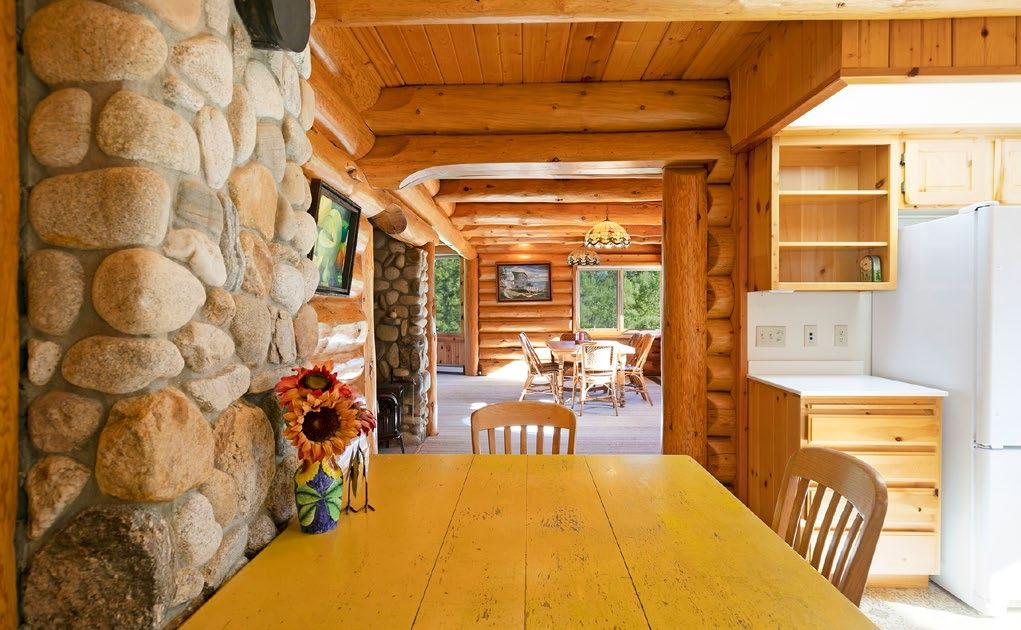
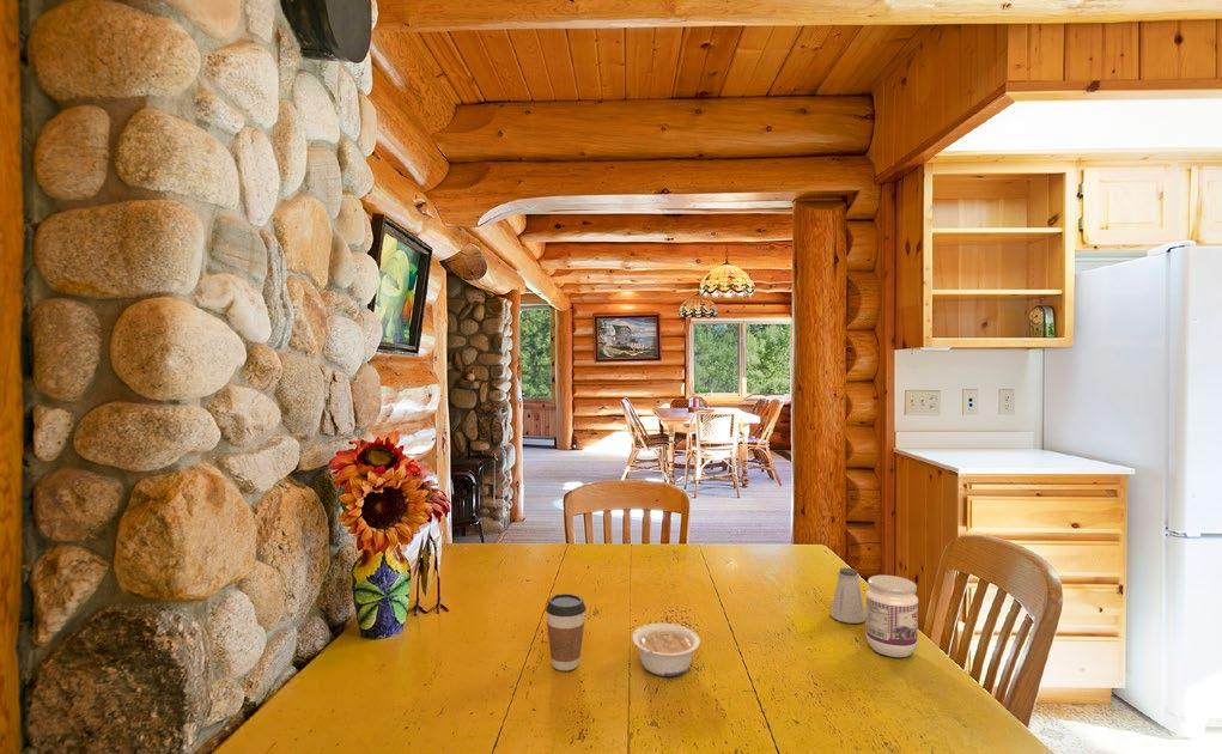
+ legume [631,622,701,677]
+ jam [864,574,919,658]
+ saltshaker [829,567,867,625]
+ coffee cup [545,592,586,671]
